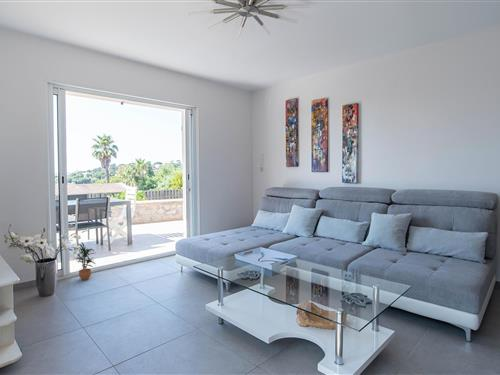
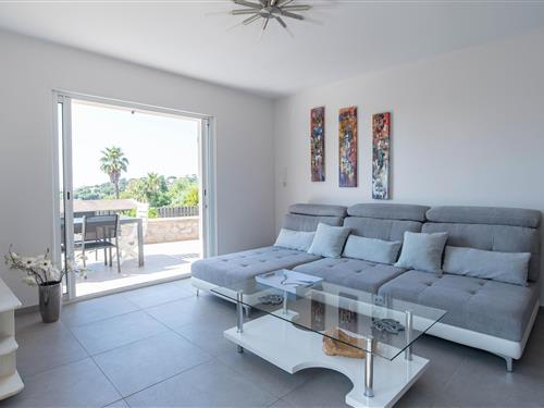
- potted plant [74,241,96,281]
